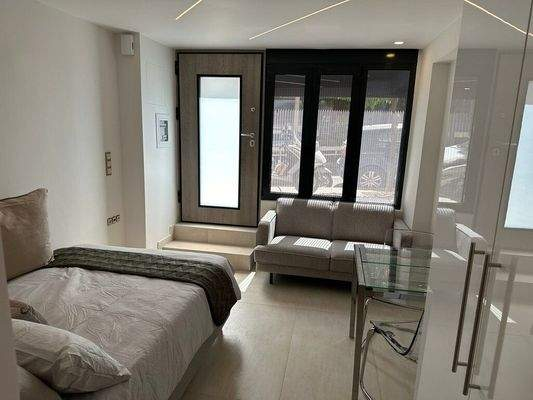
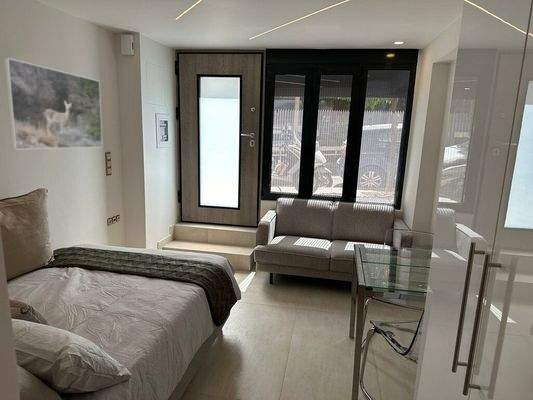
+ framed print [3,57,103,150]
